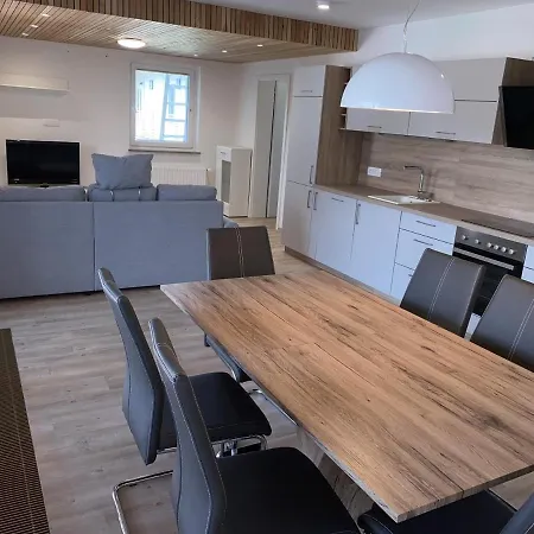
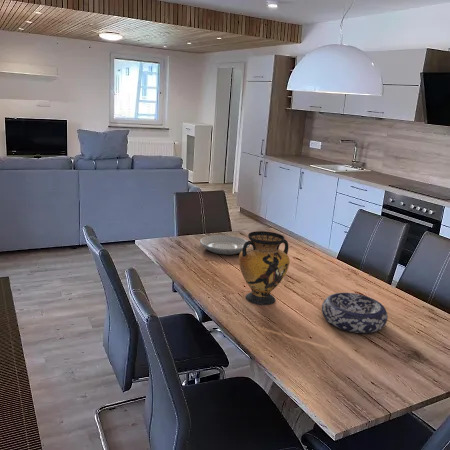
+ plate [199,234,251,256]
+ vase [238,230,290,306]
+ decorative bowl [321,292,389,334]
